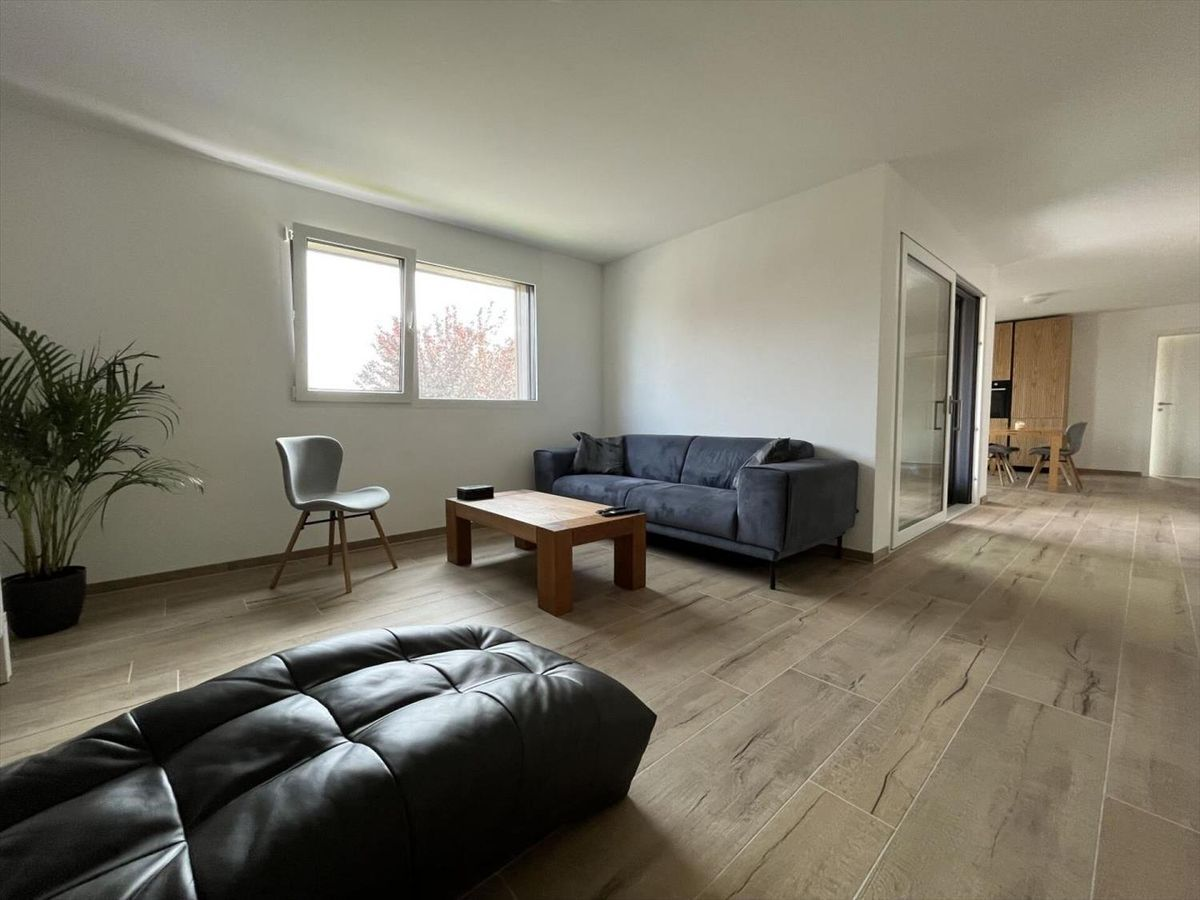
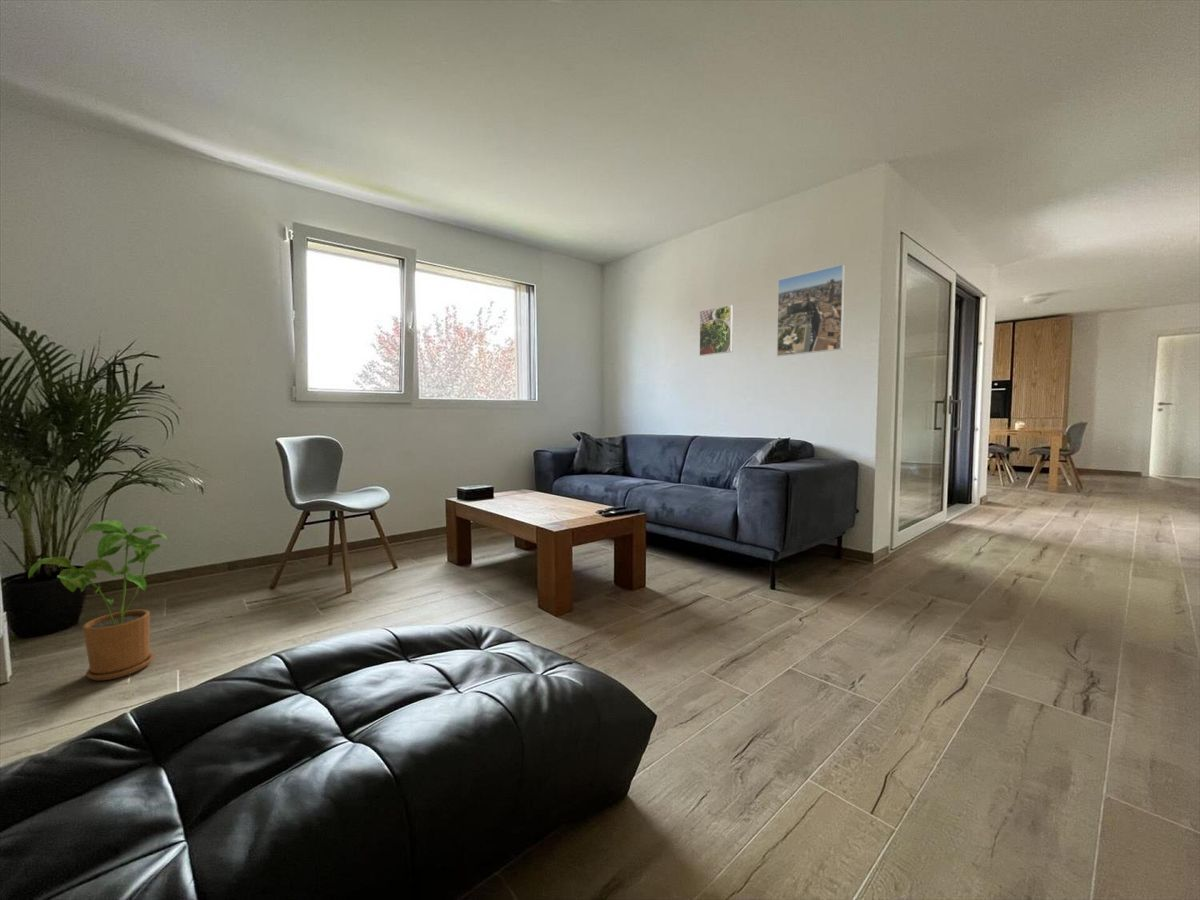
+ house plant [27,519,168,681]
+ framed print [698,304,734,357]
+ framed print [776,263,846,357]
